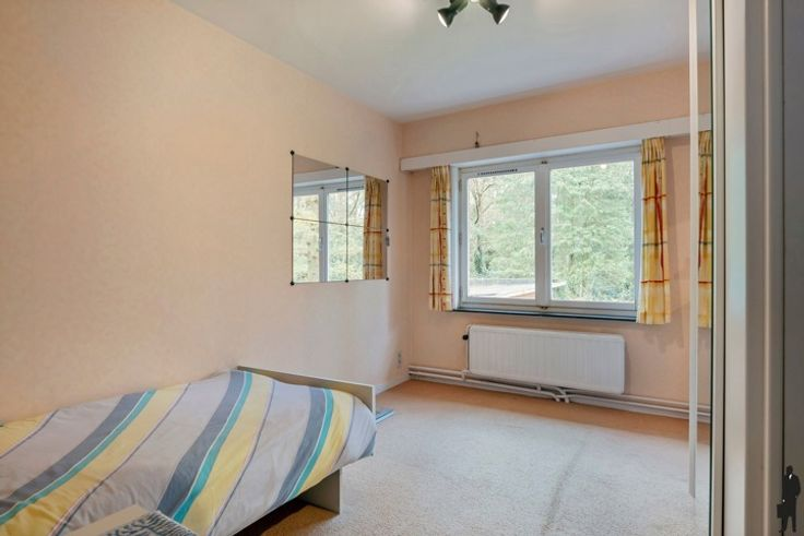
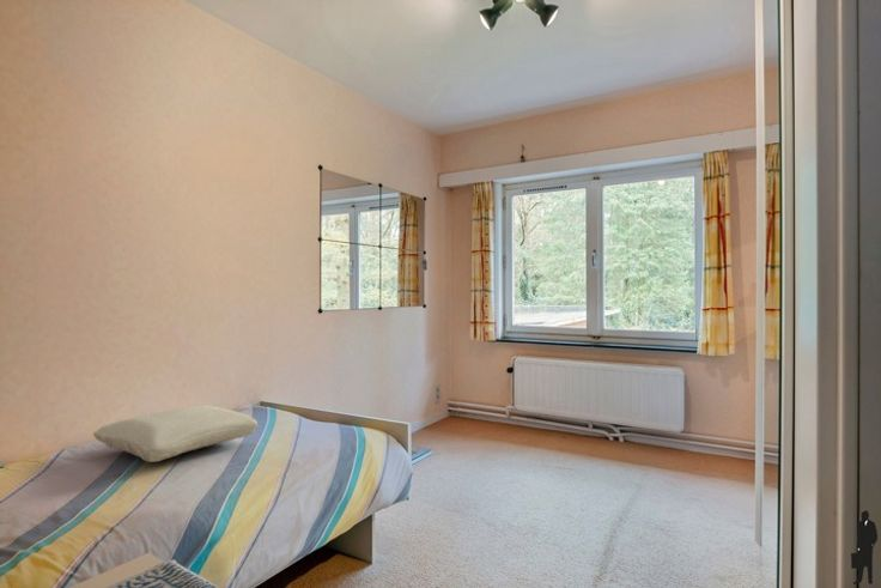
+ pillow [92,404,259,463]
